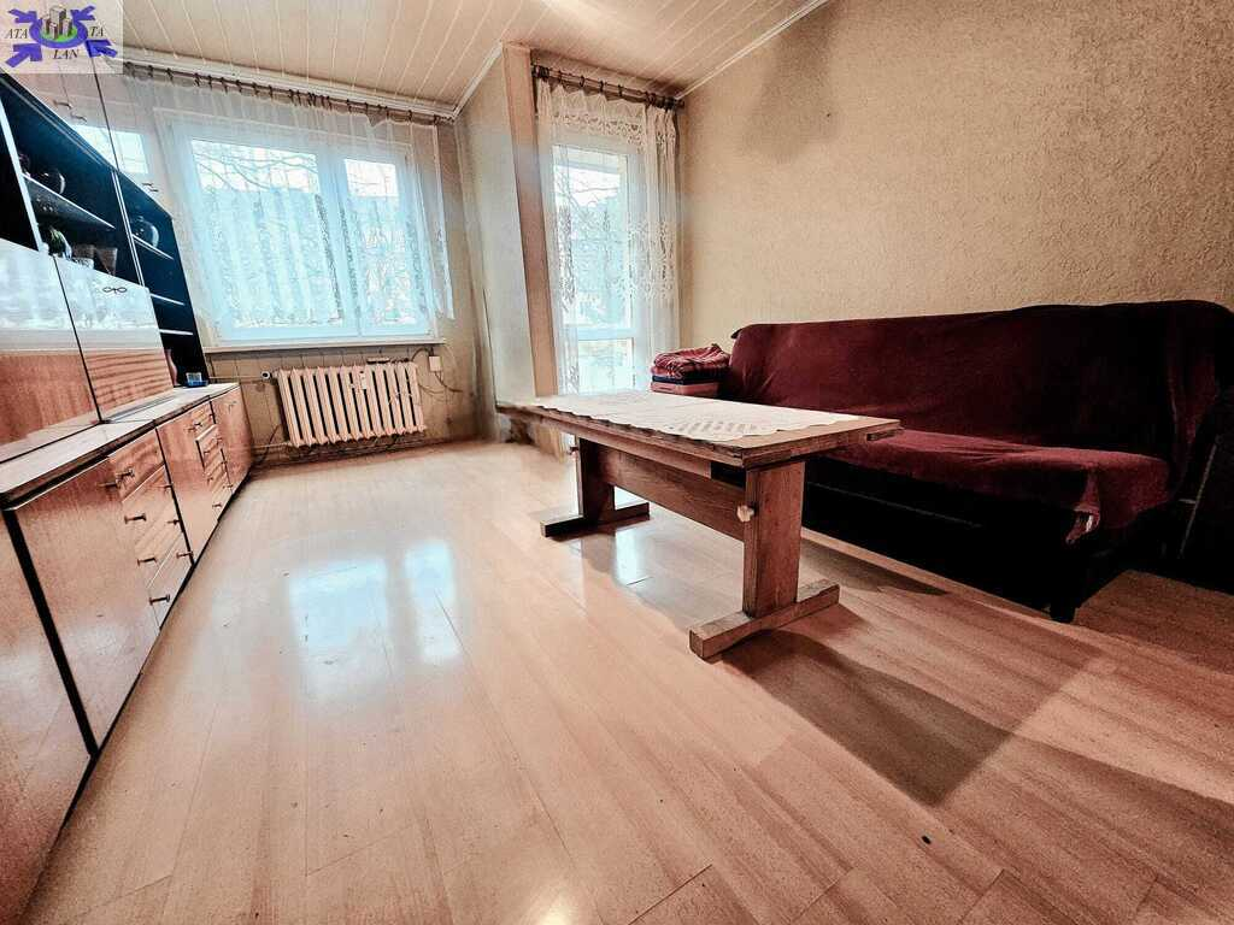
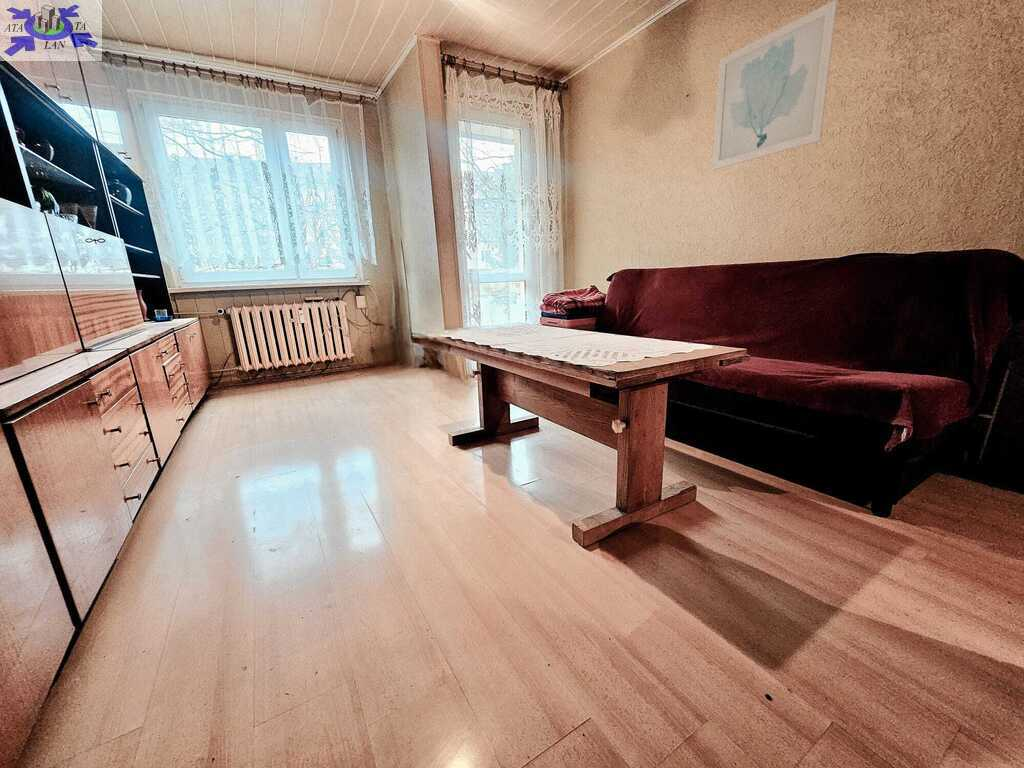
+ wall art [712,0,838,171]
